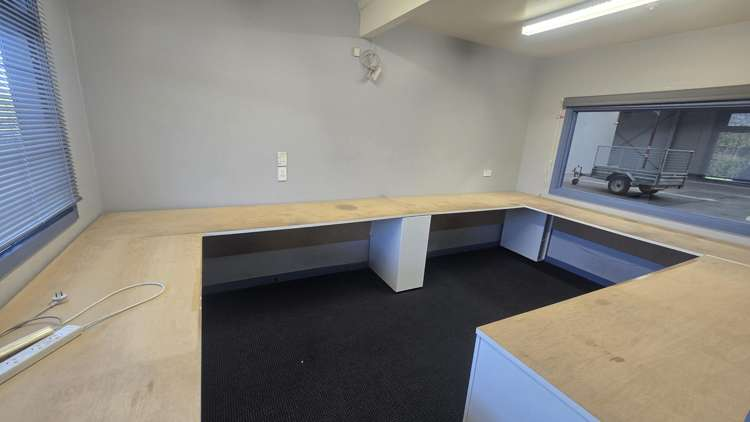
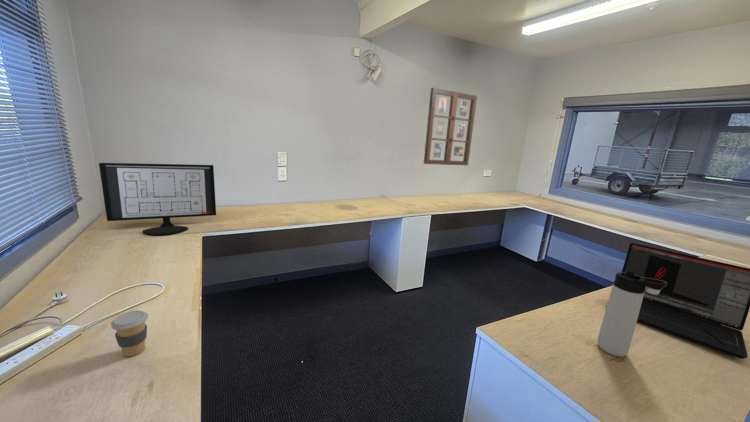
+ laptop [605,242,750,360]
+ computer monitor [98,162,217,236]
+ coffee cup [110,310,149,358]
+ thermos bottle [596,271,667,358]
+ picture frame [423,87,478,166]
